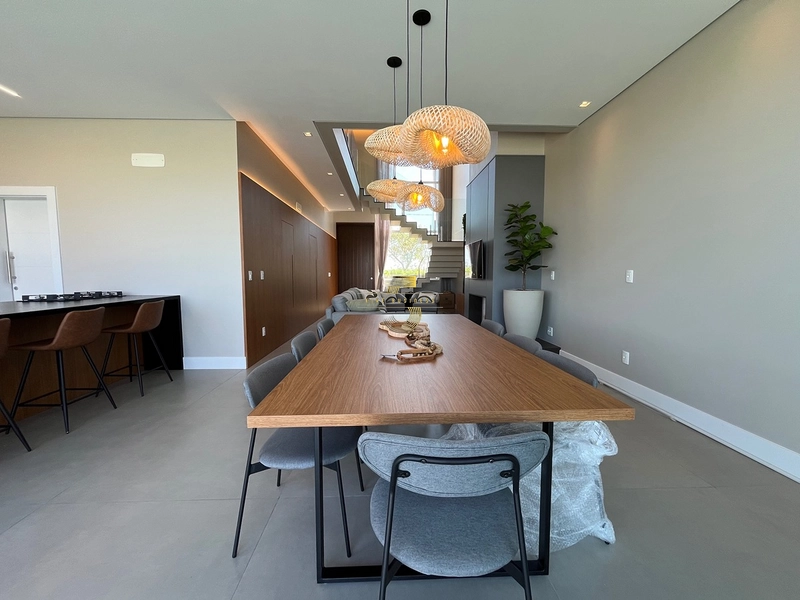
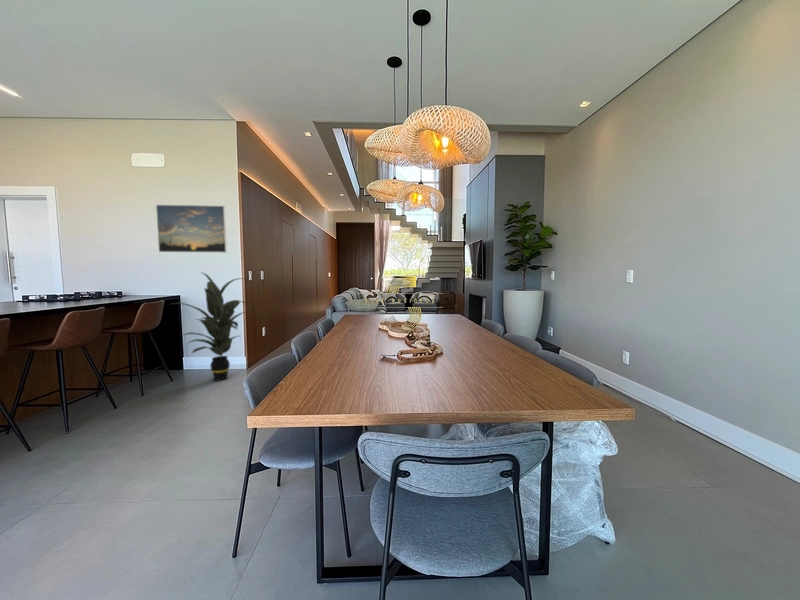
+ indoor plant [167,271,250,382]
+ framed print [155,204,228,254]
